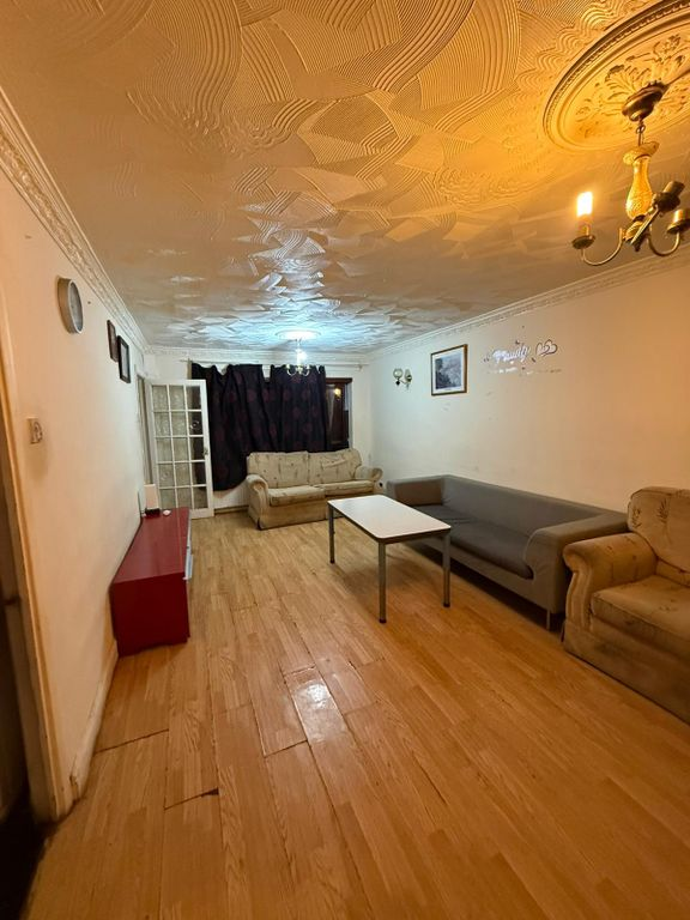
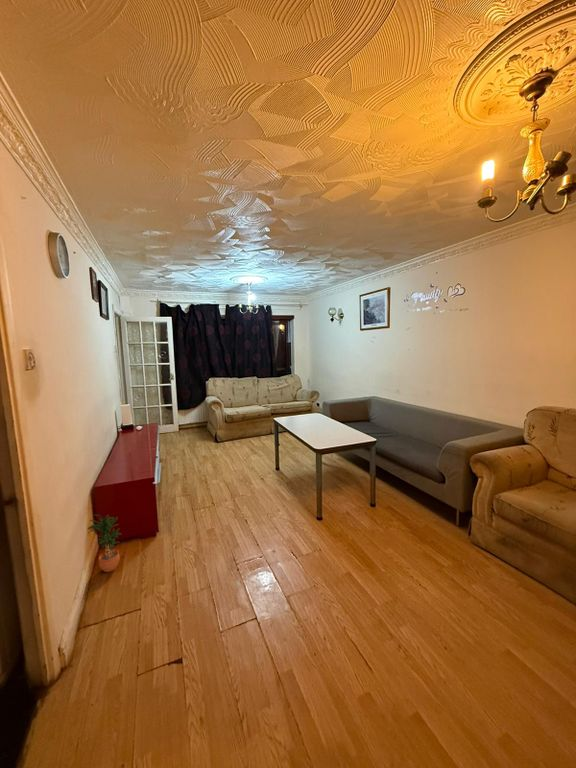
+ potted plant [86,513,123,573]
